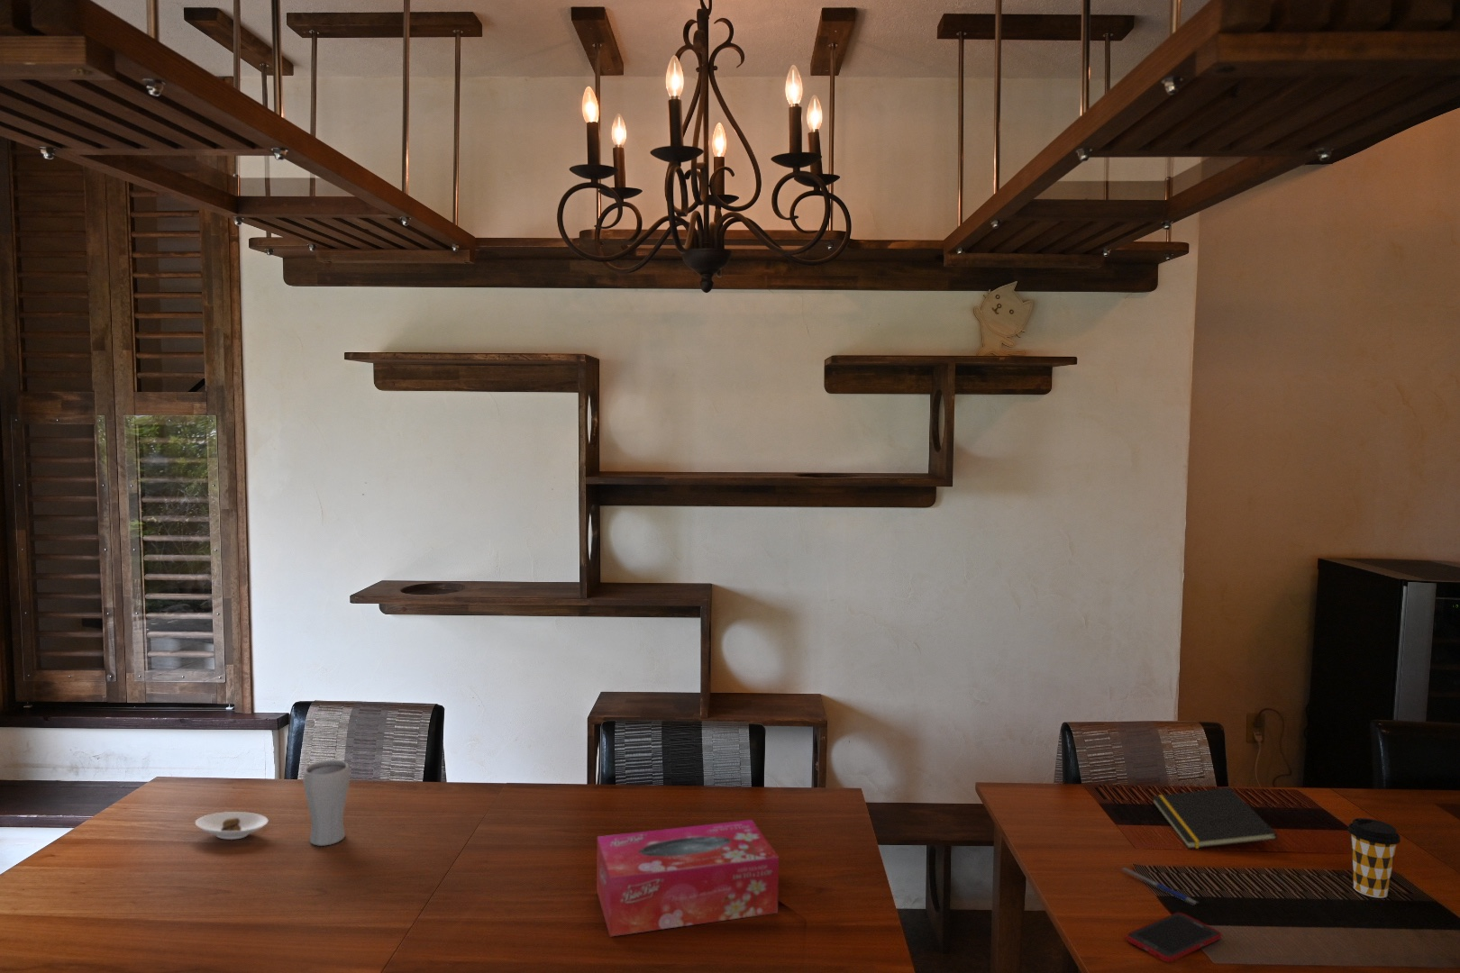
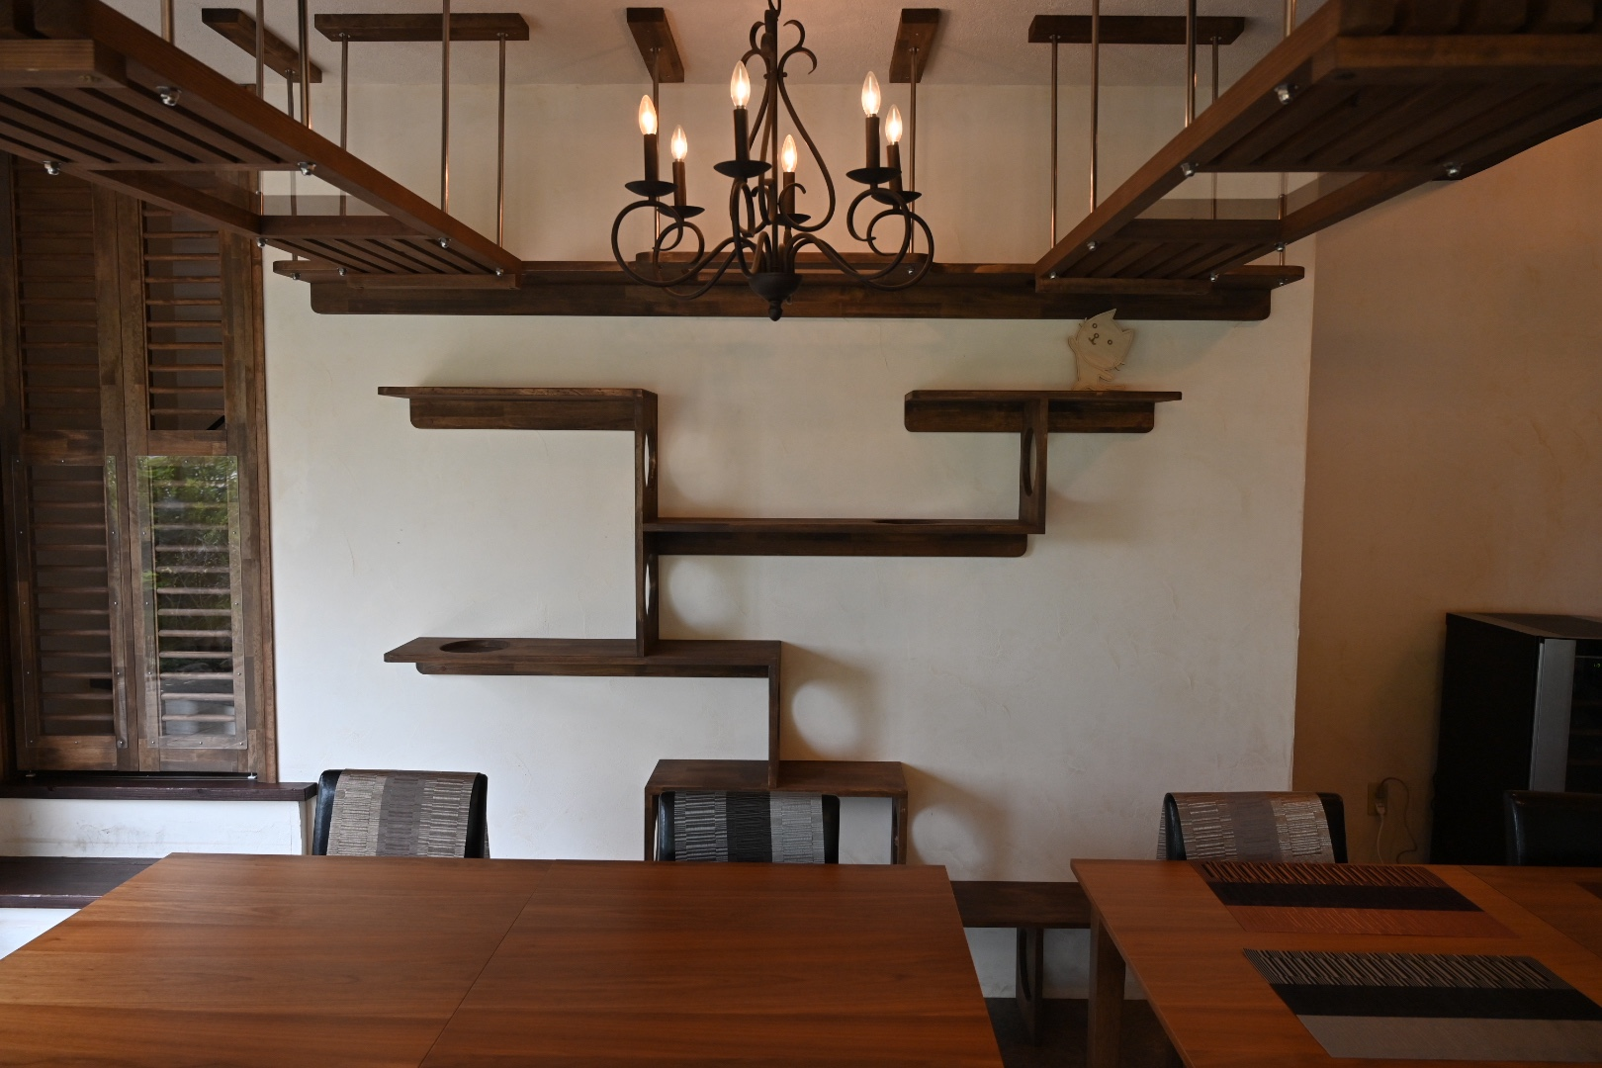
- drinking glass [303,759,351,847]
- tissue box [595,819,780,937]
- saucer [194,811,269,841]
- cell phone [1125,912,1222,963]
- coffee cup [1346,817,1401,899]
- pen [1120,867,1199,907]
- notepad [1150,786,1278,849]
